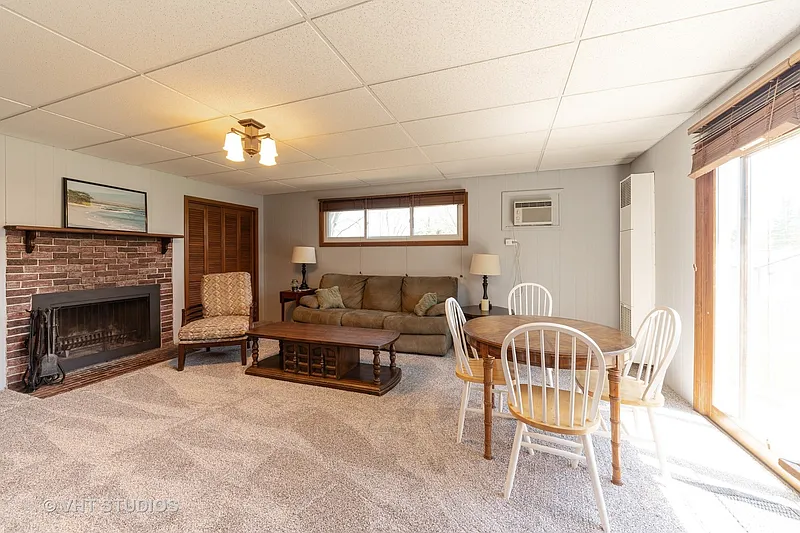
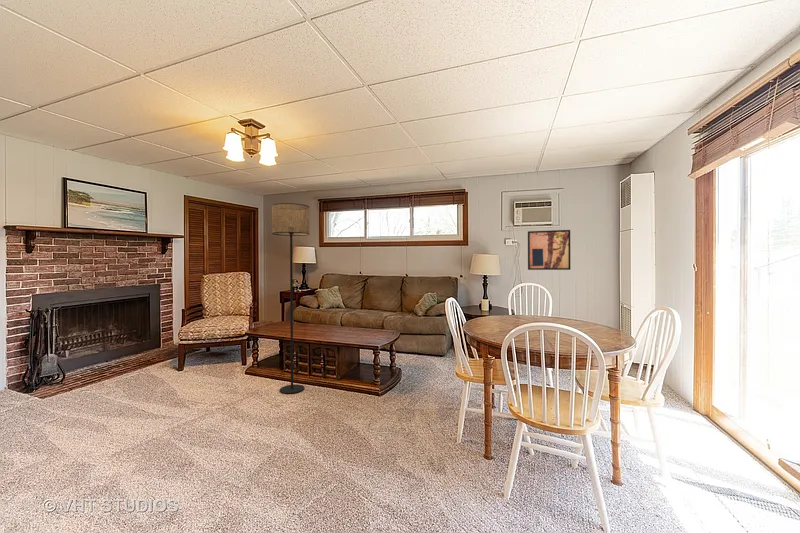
+ wall art [527,229,571,271]
+ floor lamp [271,202,311,395]
